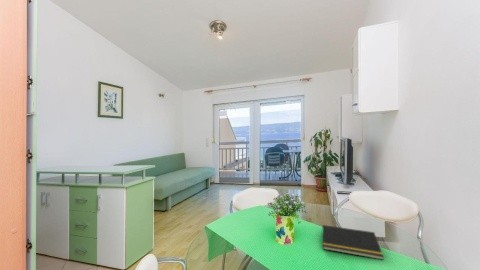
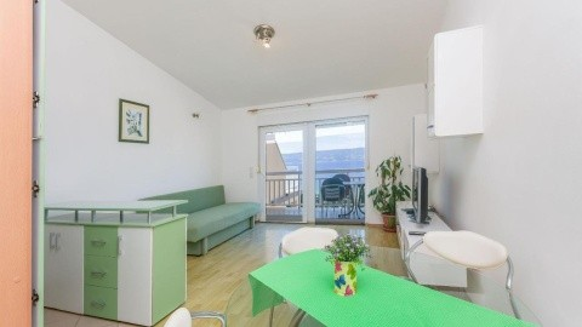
- notepad [320,224,384,261]
